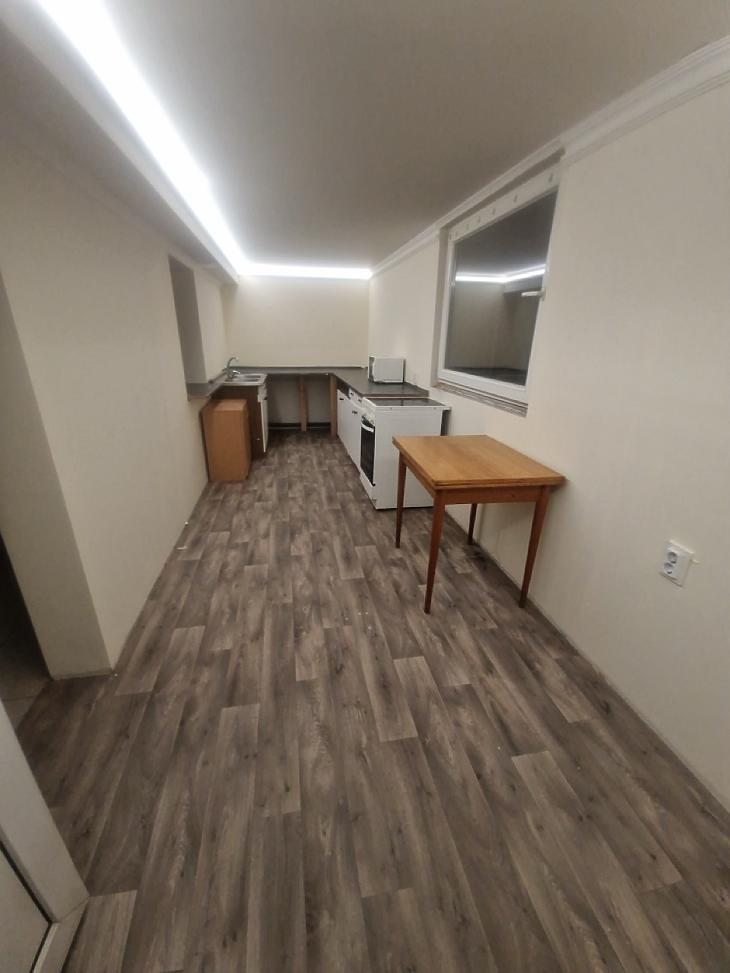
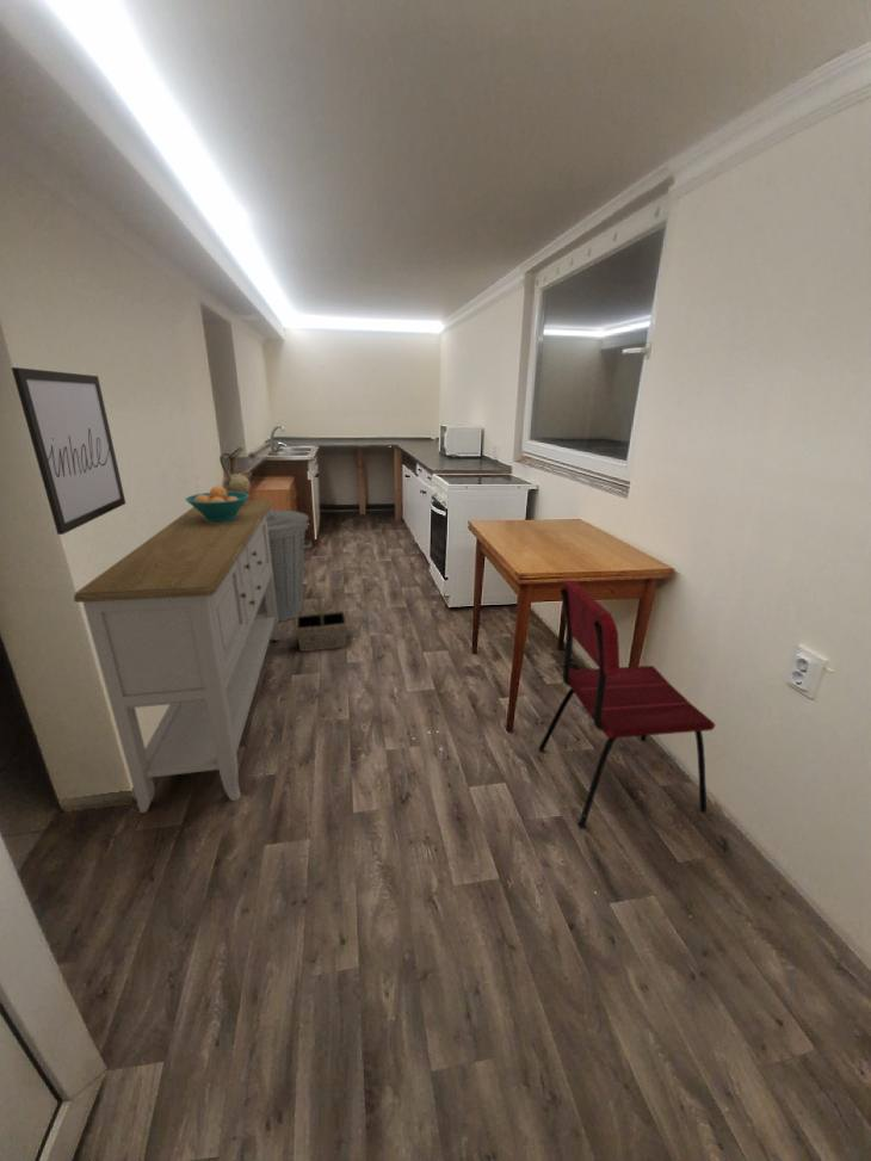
+ chair [537,580,716,829]
+ fruit bowl [185,484,251,523]
+ sideboard [73,499,280,814]
+ basket [294,597,348,653]
+ ceramic jug [218,445,252,505]
+ trash can [257,508,313,624]
+ wall art [11,366,126,536]
